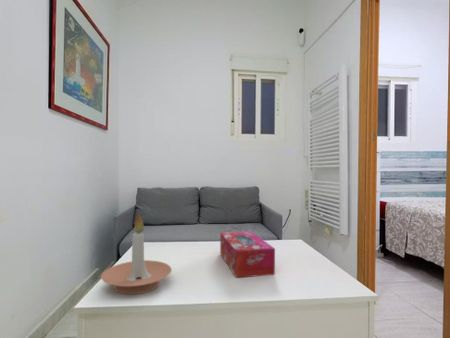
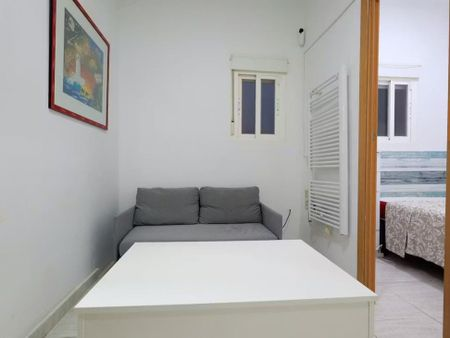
- candle holder [100,211,173,295]
- tissue box [219,230,276,279]
